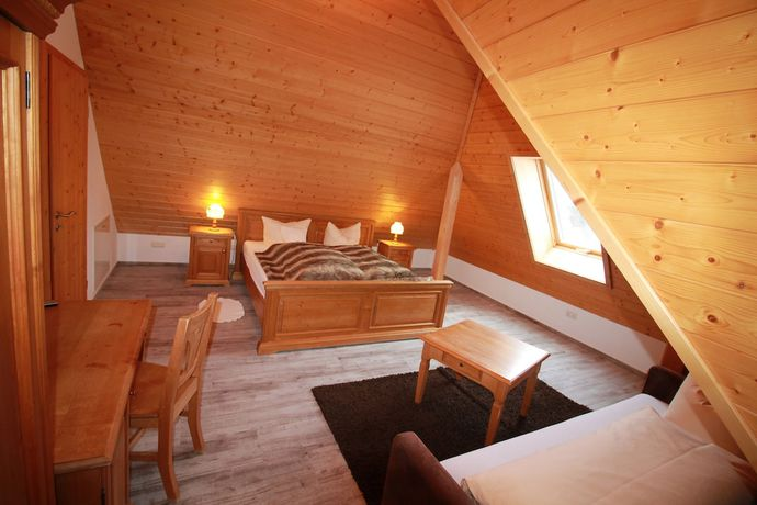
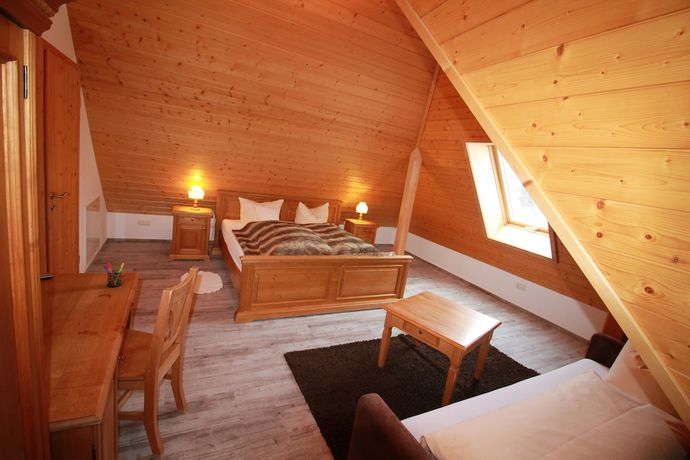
+ pen holder [103,262,125,288]
